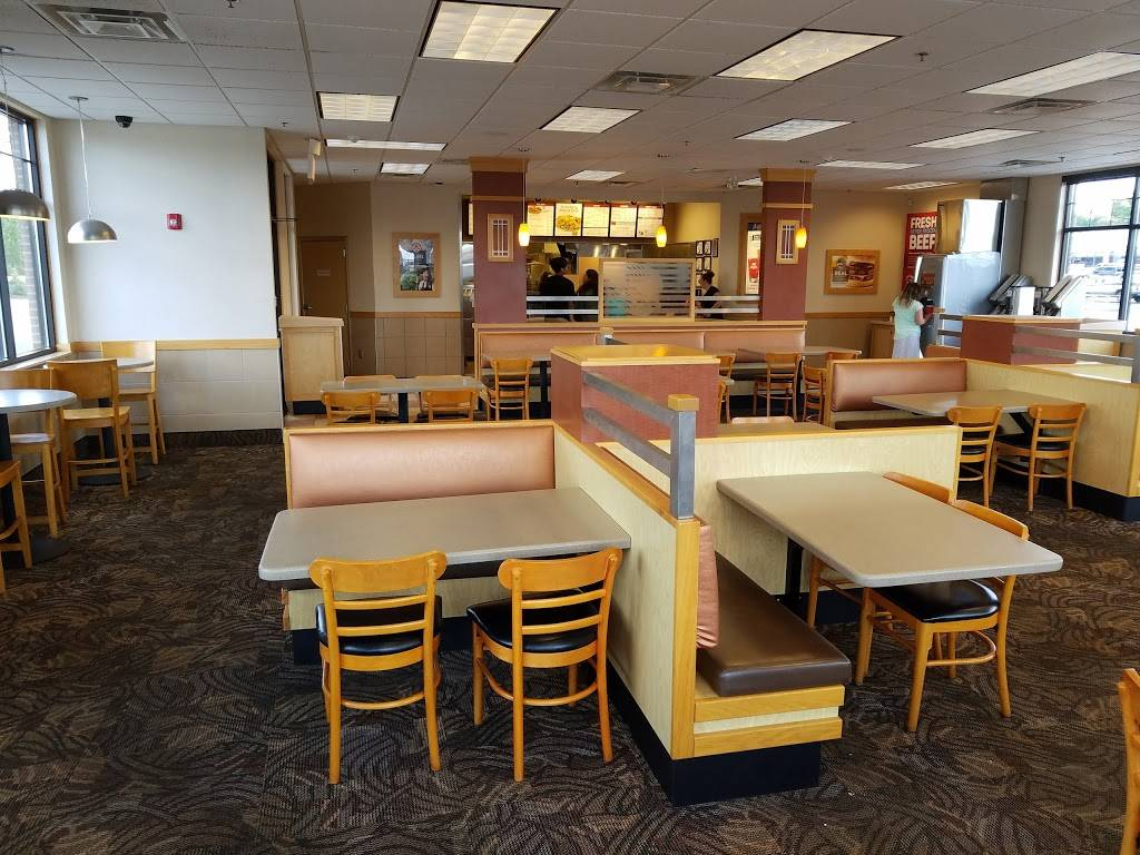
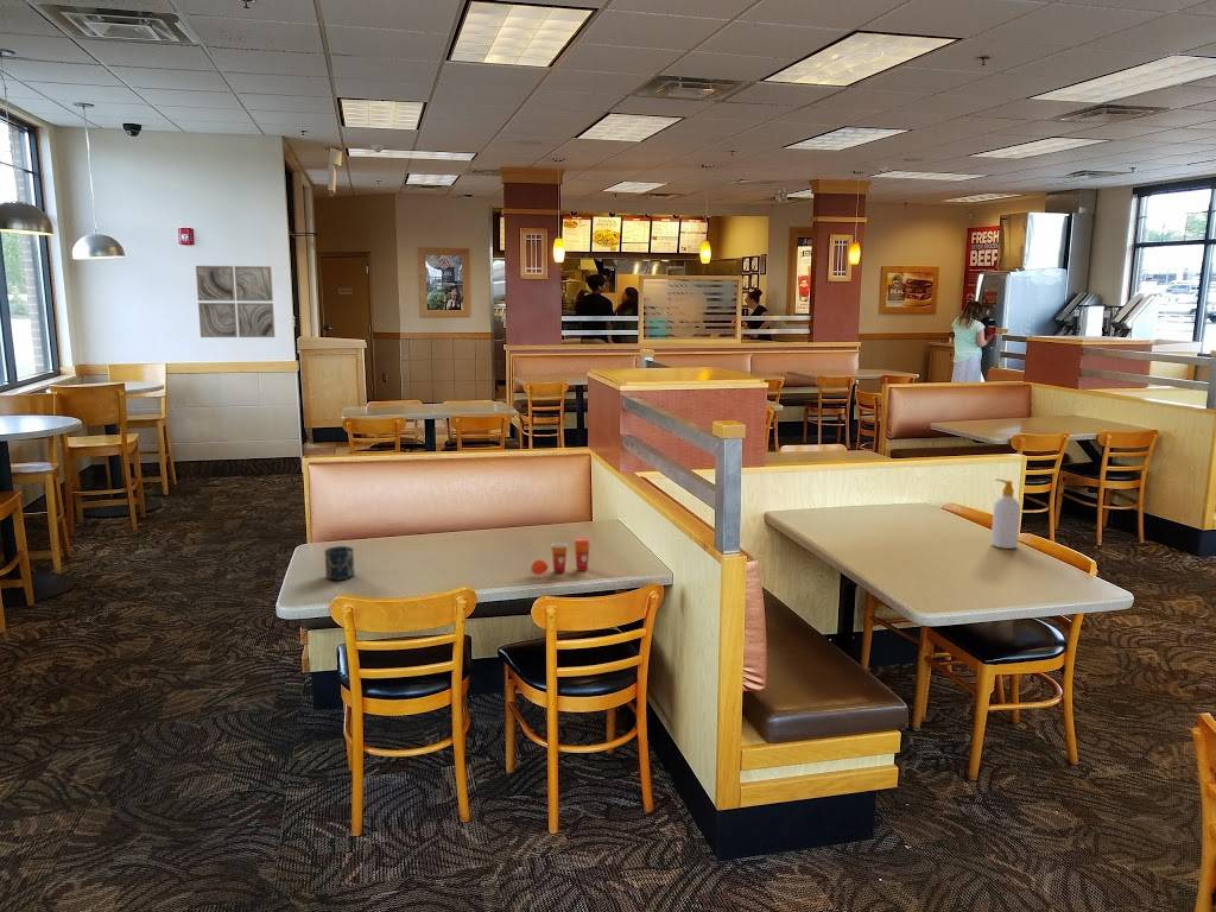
+ cup [324,545,355,582]
+ soap bottle [990,479,1021,550]
+ beverage cup [530,537,591,576]
+ wall art [195,265,277,338]
